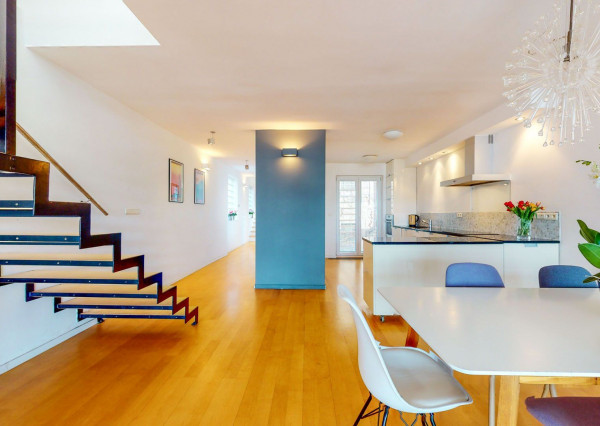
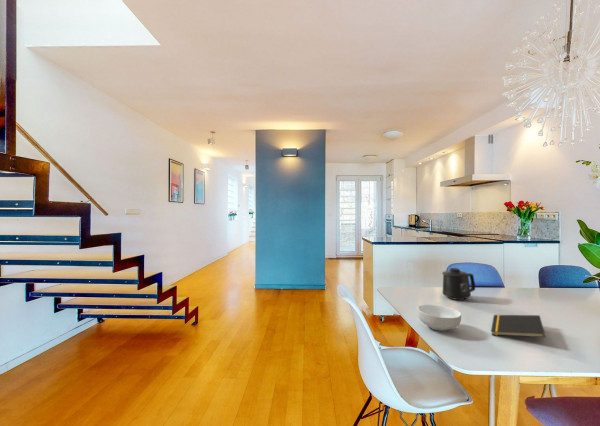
+ mug [441,267,476,301]
+ cereal bowl [416,304,462,332]
+ notepad [490,314,546,338]
